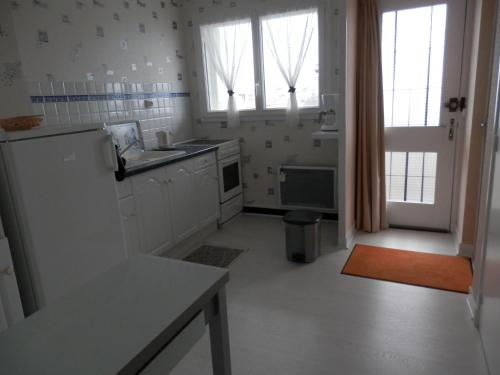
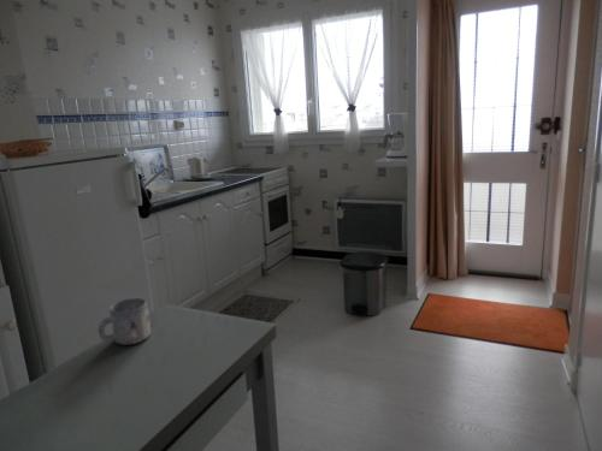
+ mug [98,297,152,346]
